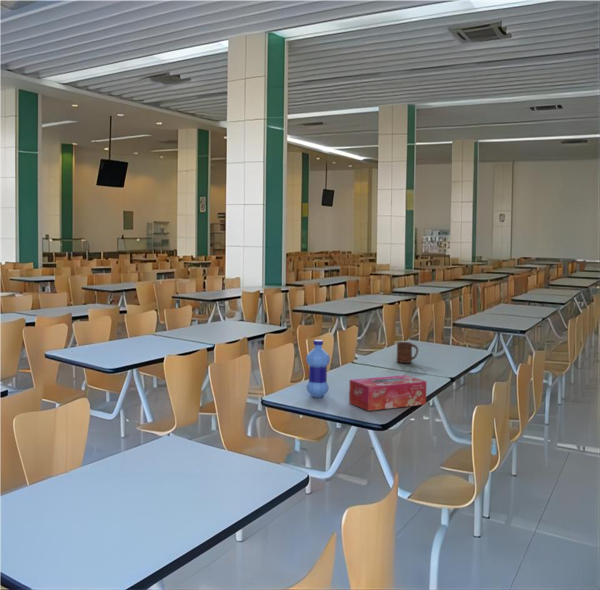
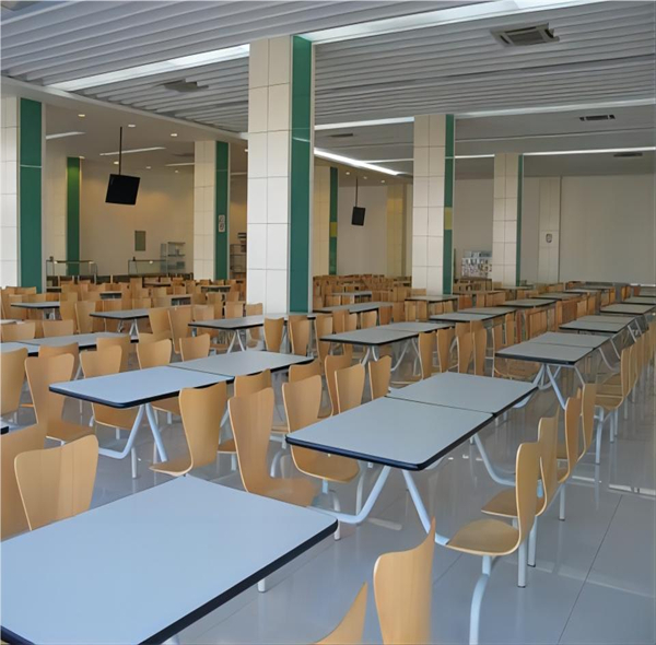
- tissue box [348,374,427,412]
- cup [396,341,419,364]
- water bottle [305,339,331,398]
